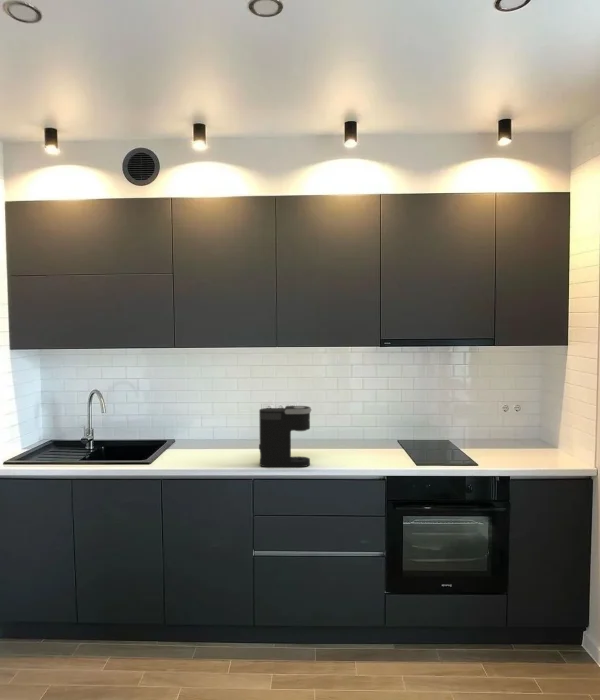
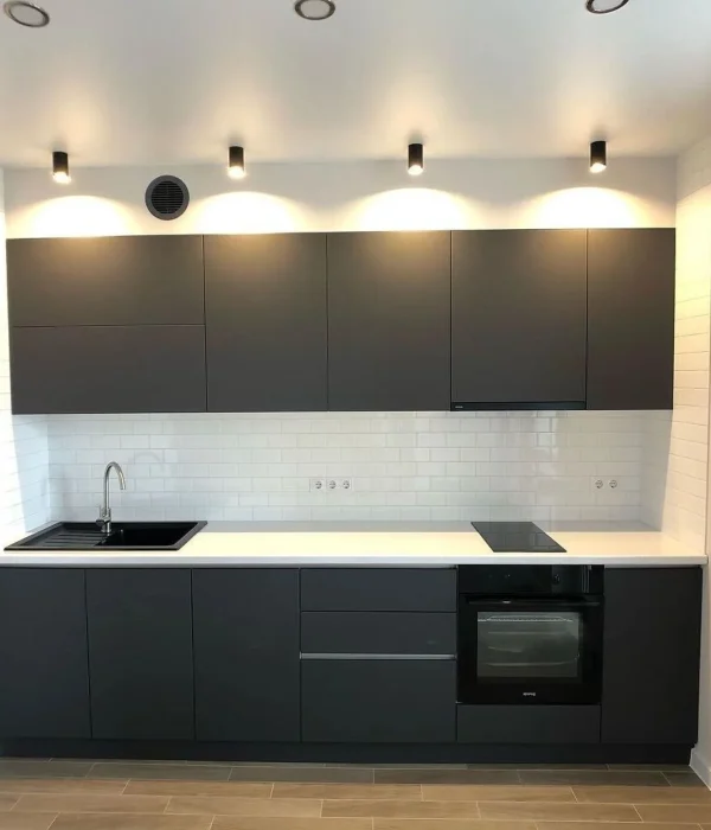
- coffee maker [258,405,313,468]
